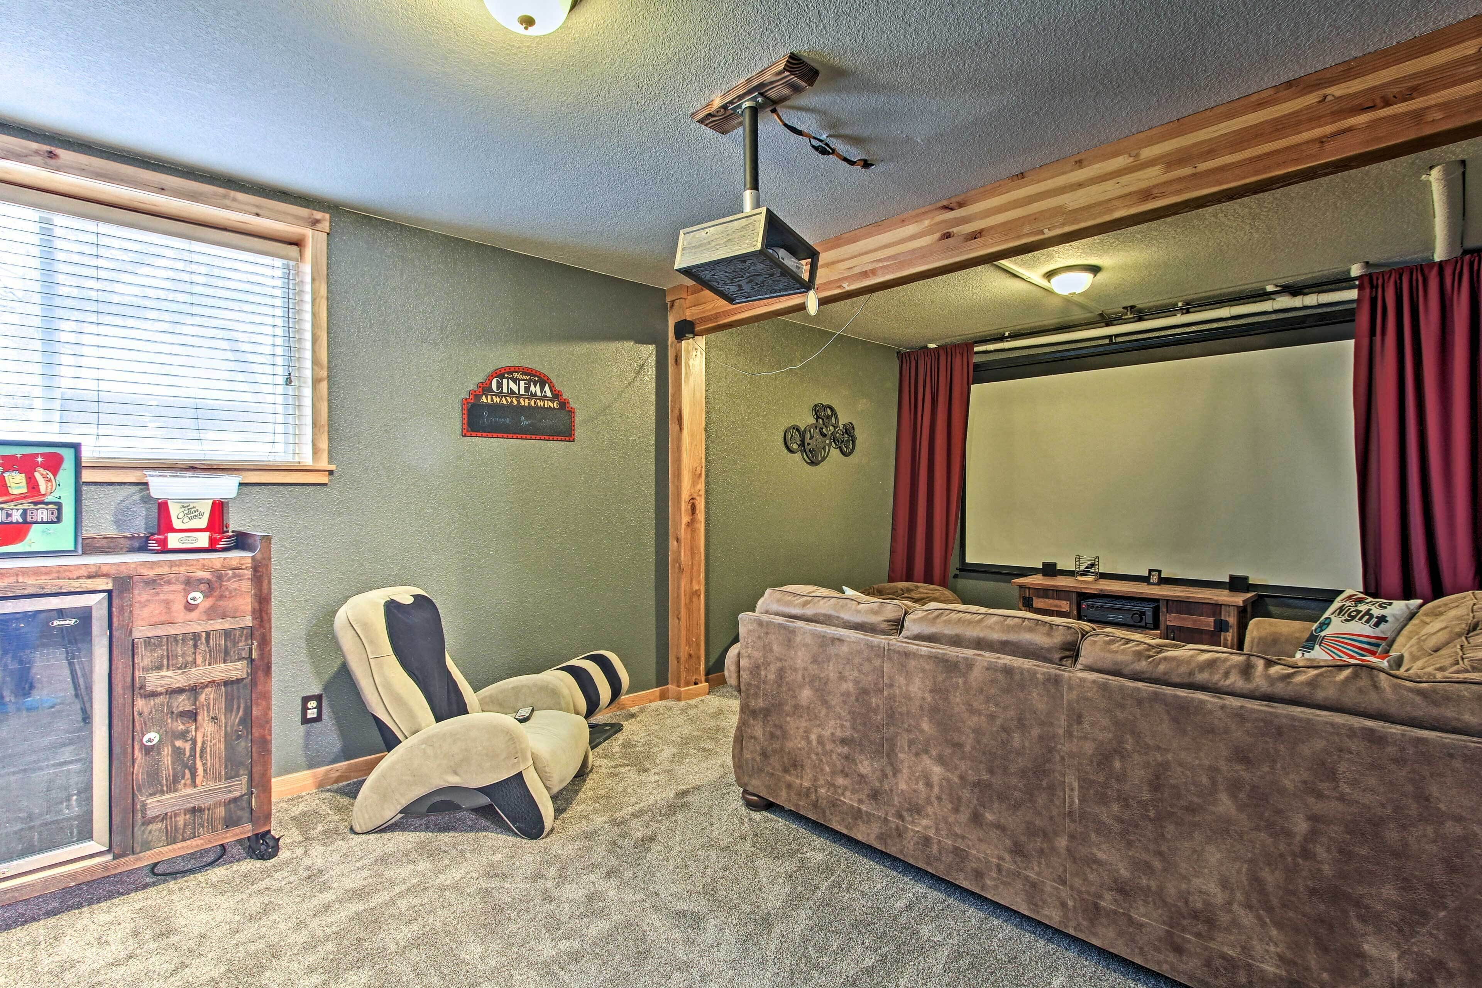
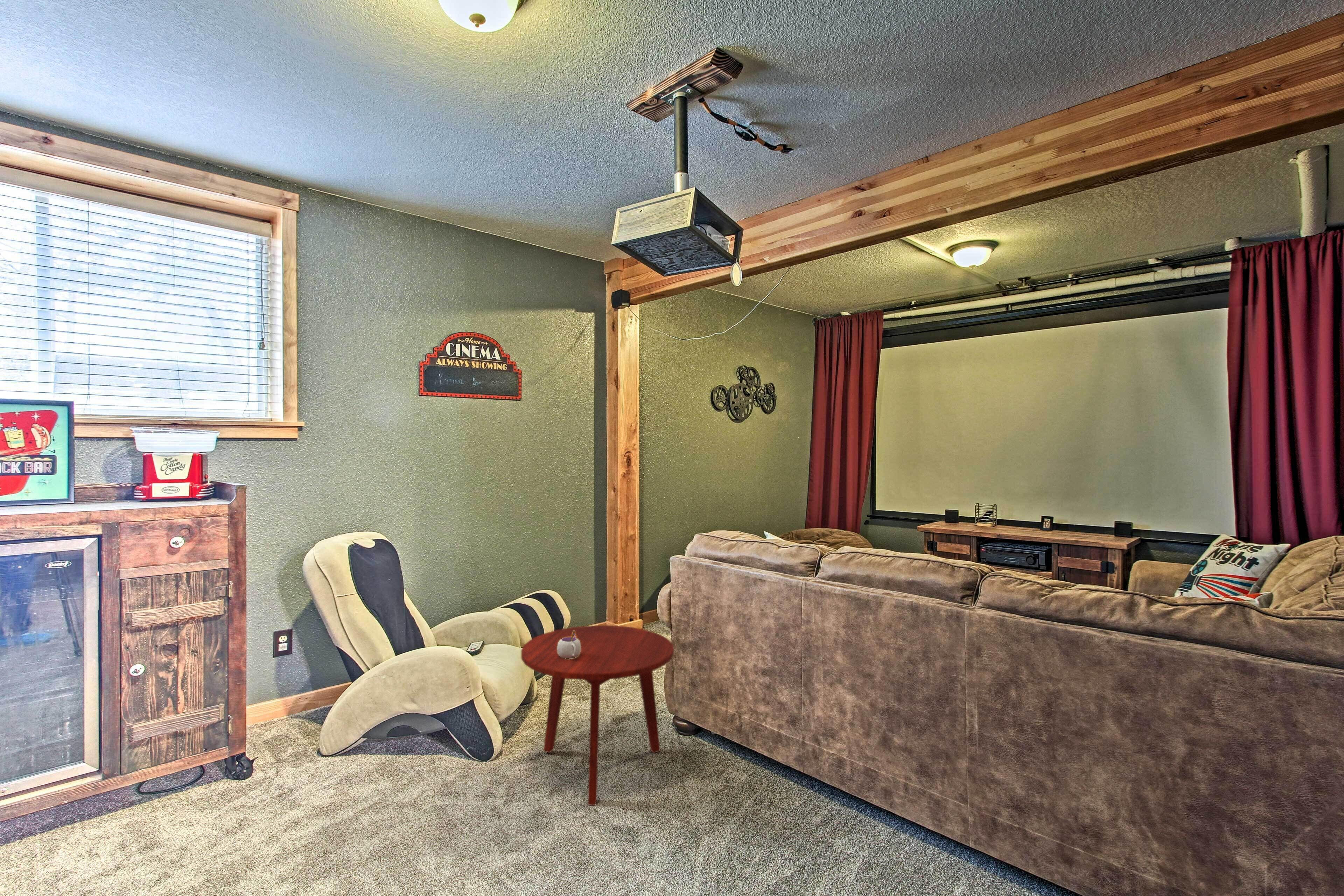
+ side table [521,625,674,806]
+ mug [557,631,581,659]
